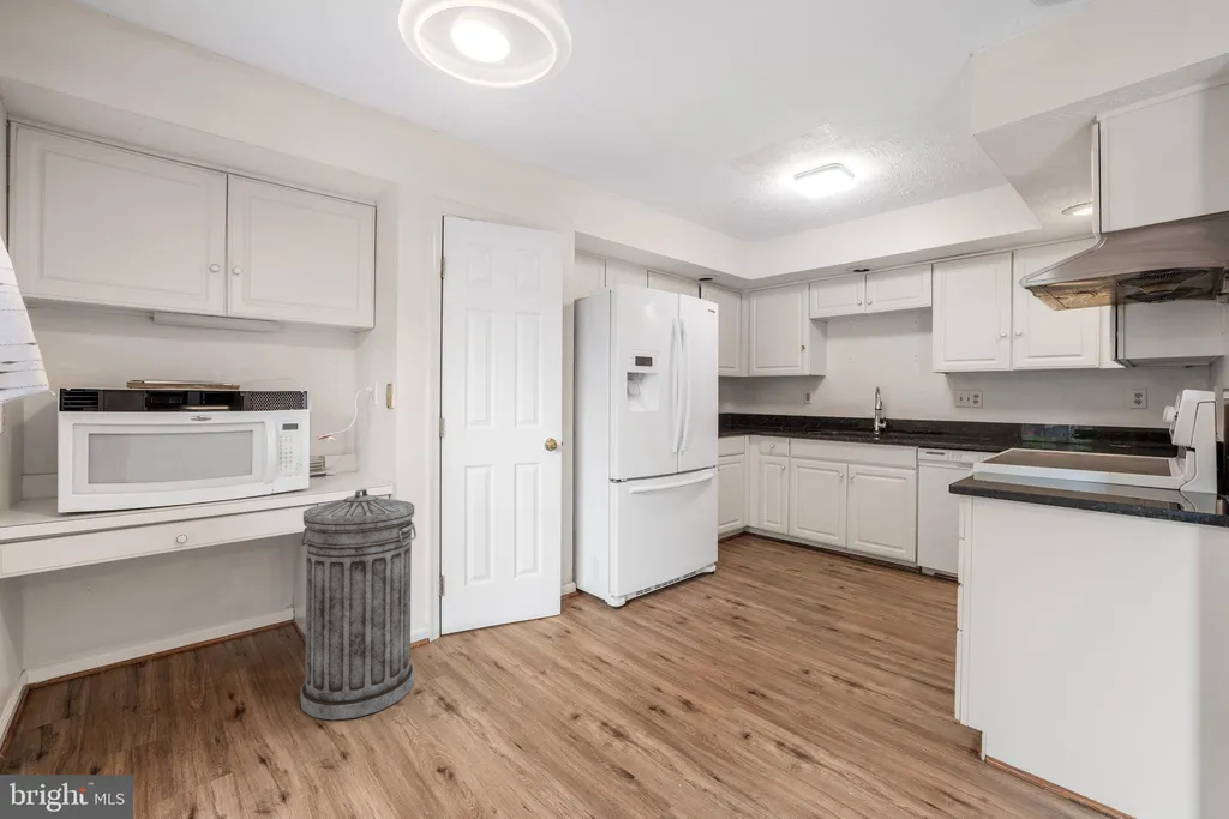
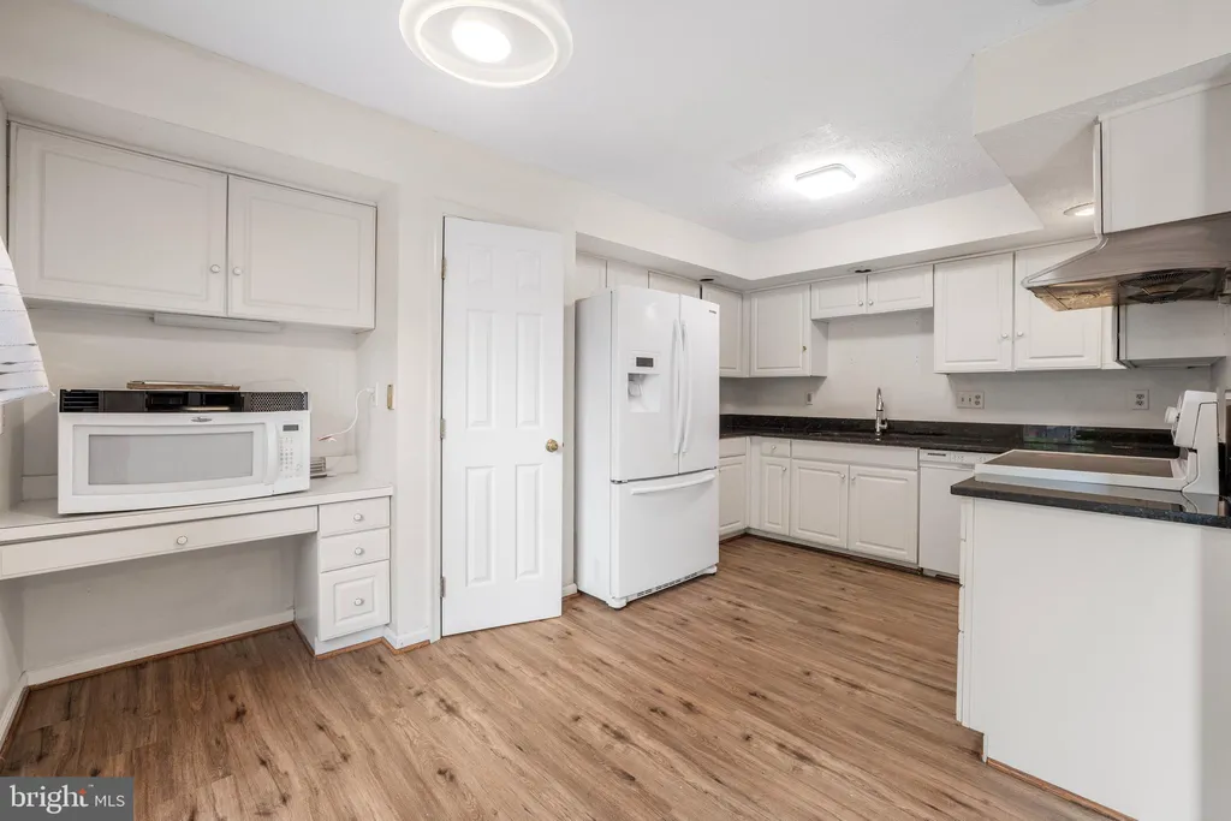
- trash can [300,488,418,721]
